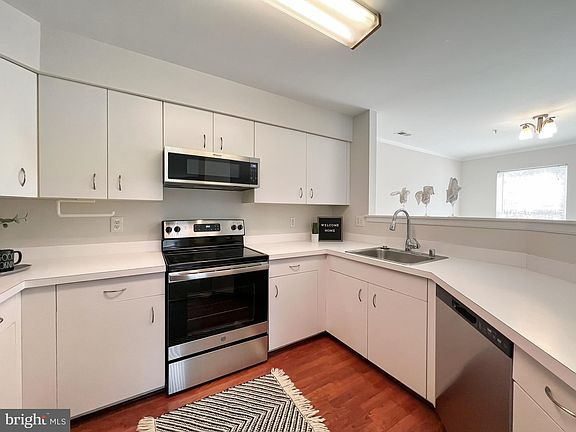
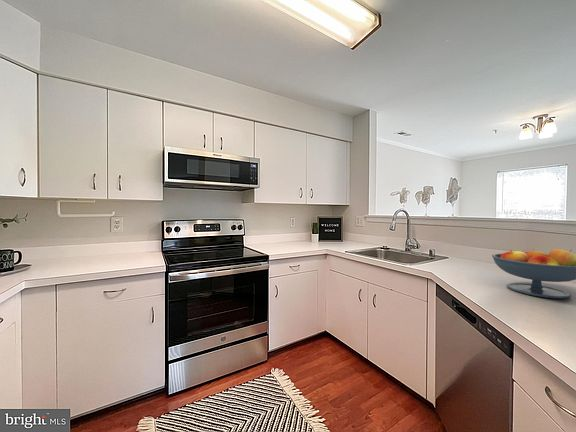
+ fruit bowl [491,248,576,300]
